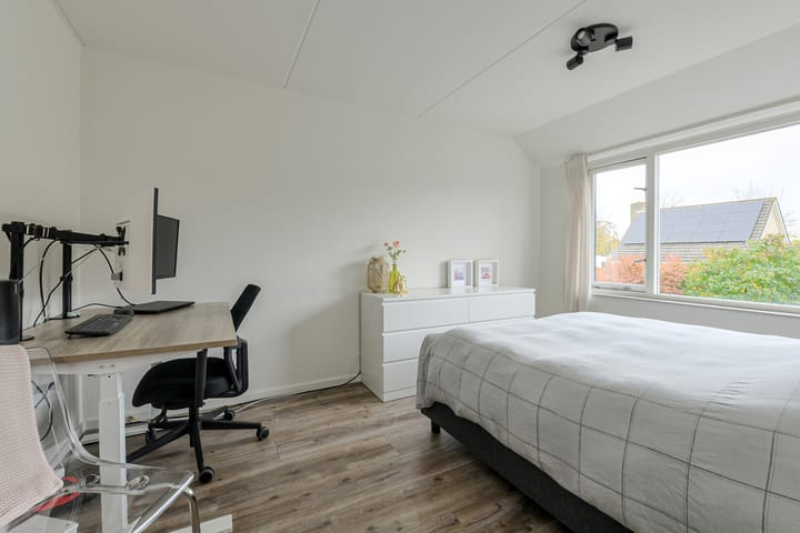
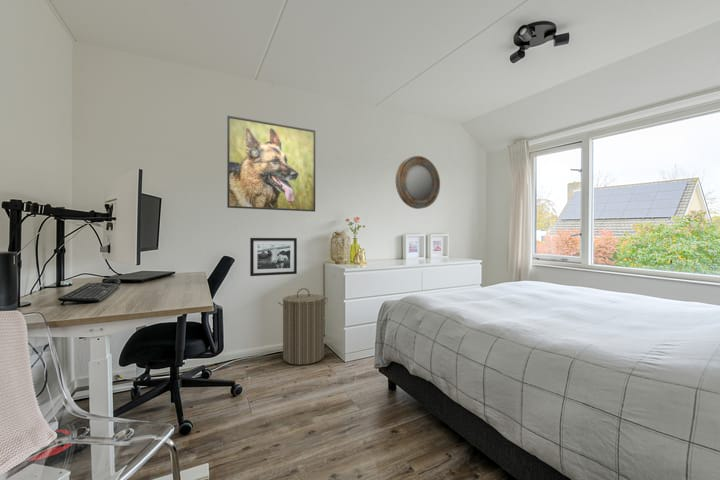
+ home mirror [395,155,441,210]
+ picture frame [249,237,298,277]
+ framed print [226,115,316,213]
+ laundry hamper [277,287,329,366]
